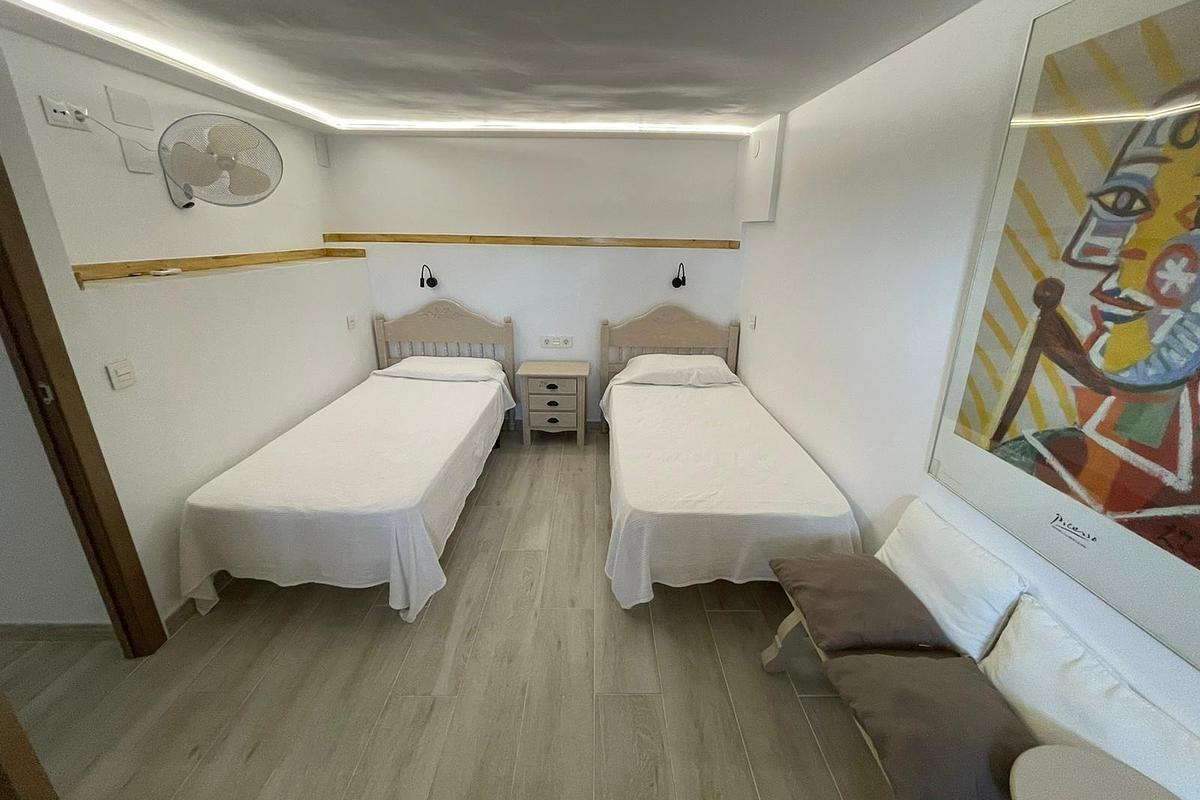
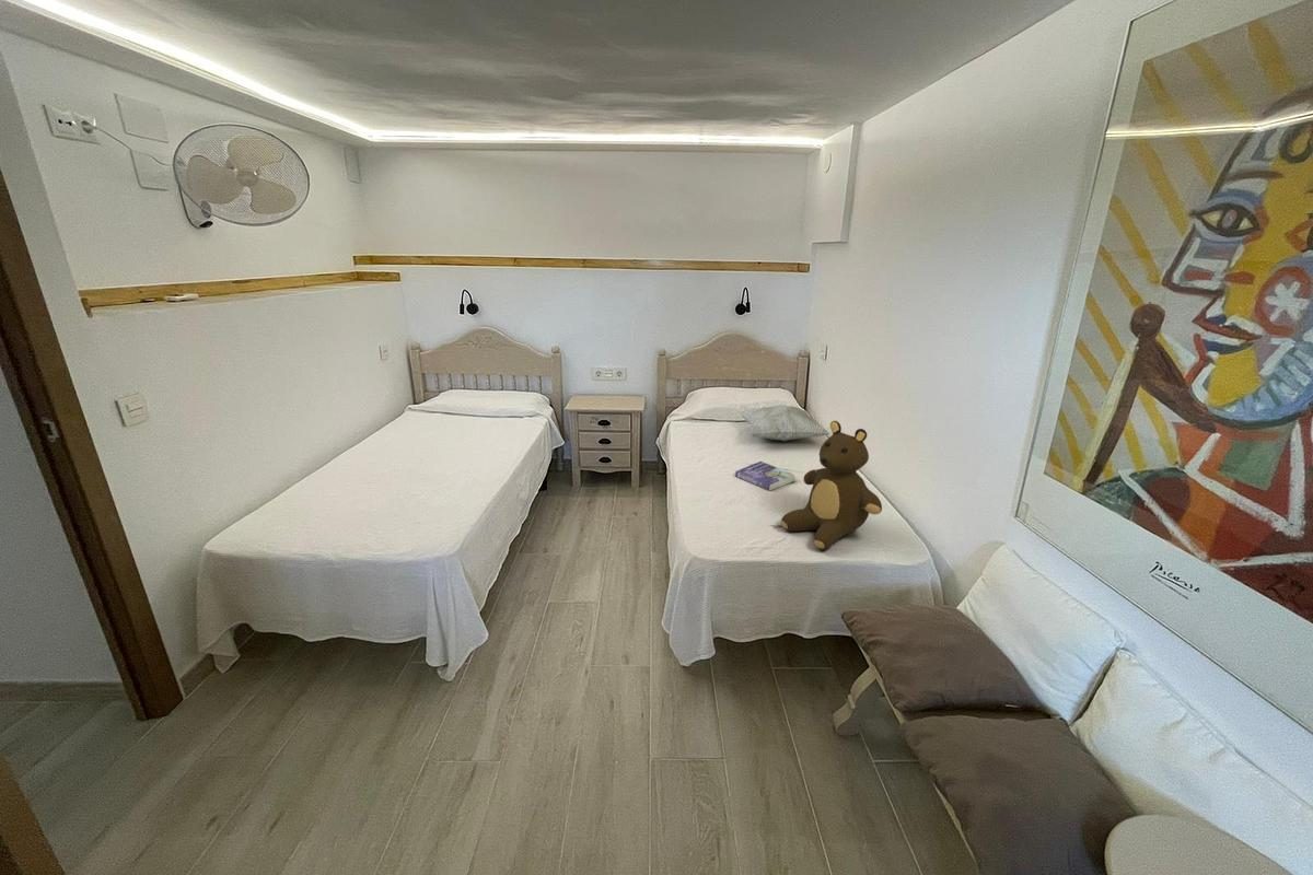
+ teddy bear [780,420,883,551]
+ book [734,460,797,491]
+ decorative pillow [737,405,830,442]
